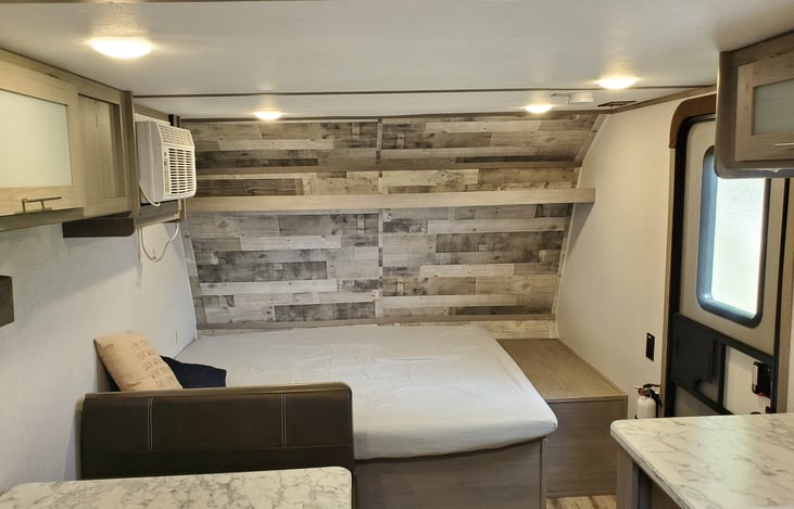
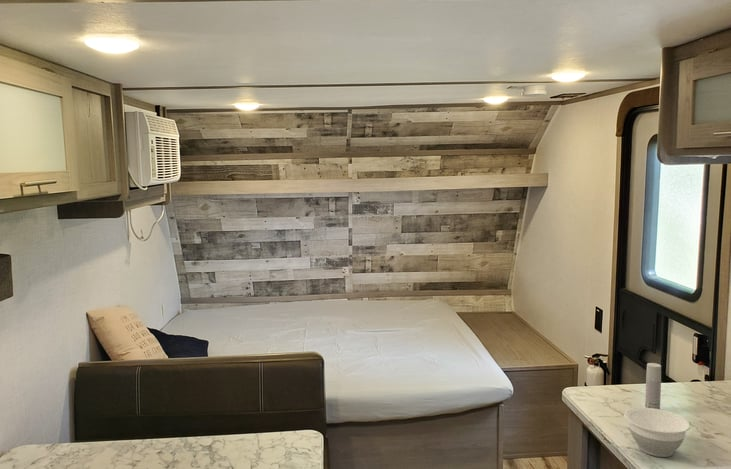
+ bowl [623,407,691,458]
+ bottle [644,362,662,410]
